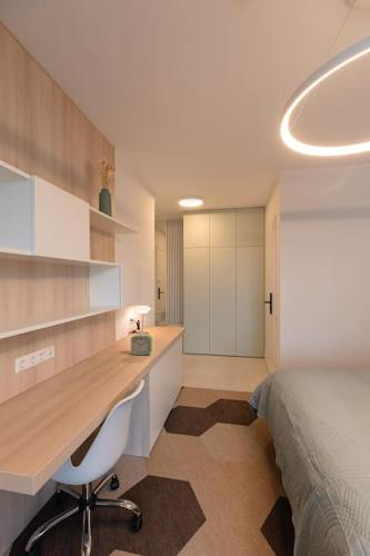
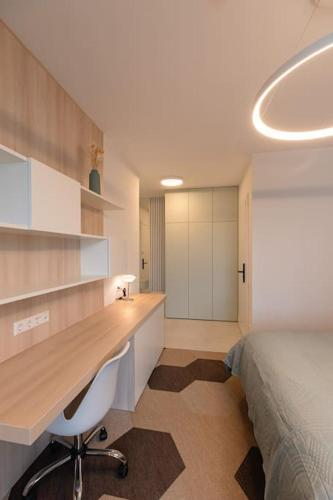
- alarm clock [130,334,153,356]
